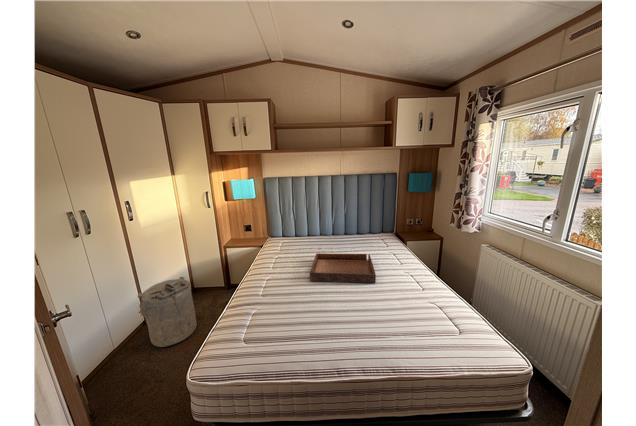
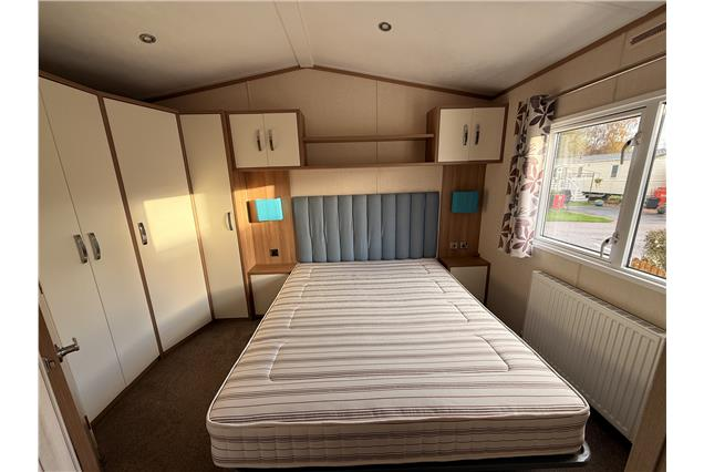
- laundry hamper [136,276,198,348]
- serving tray [309,252,377,284]
